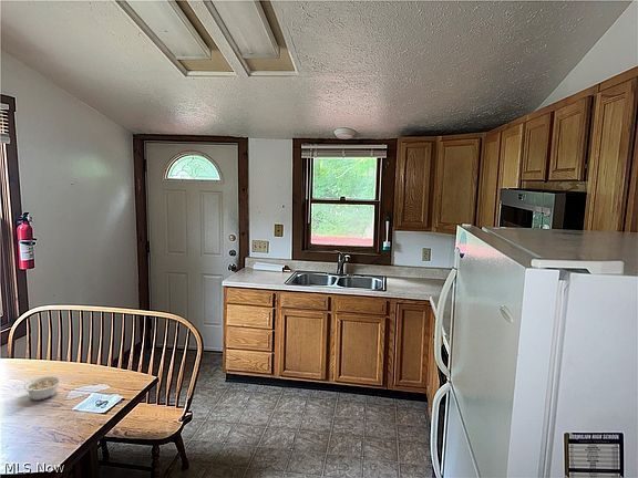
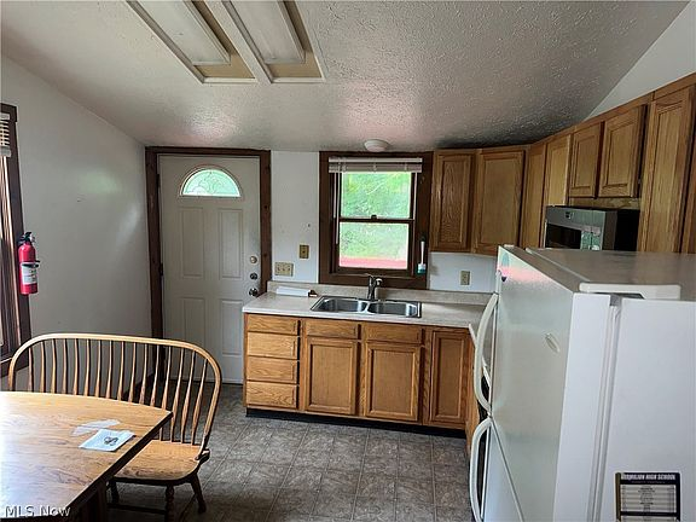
- legume [23,375,62,401]
